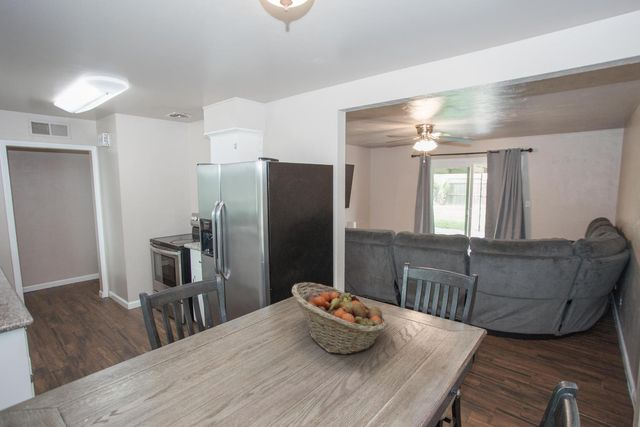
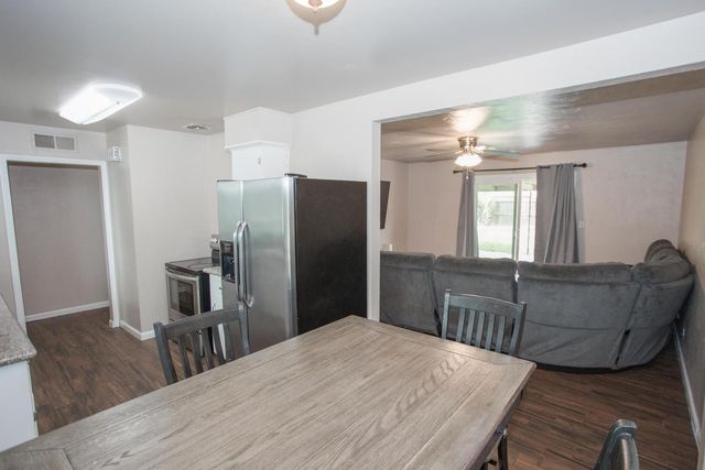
- fruit basket [291,282,389,355]
